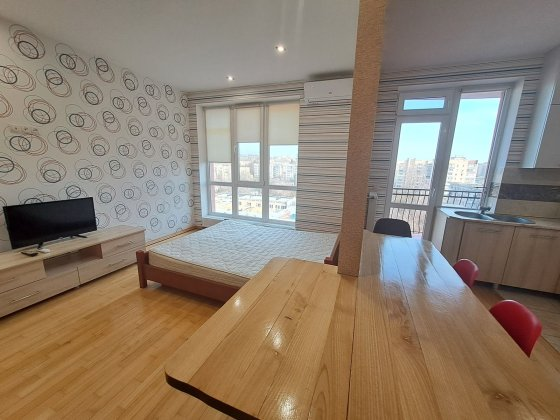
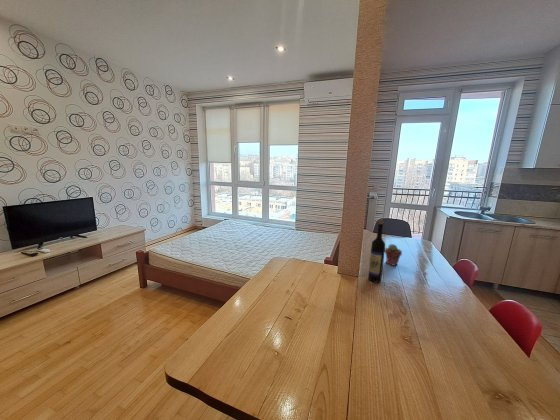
+ potted succulent [384,243,403,267]
+ wine bottle [367,219,386,283]
